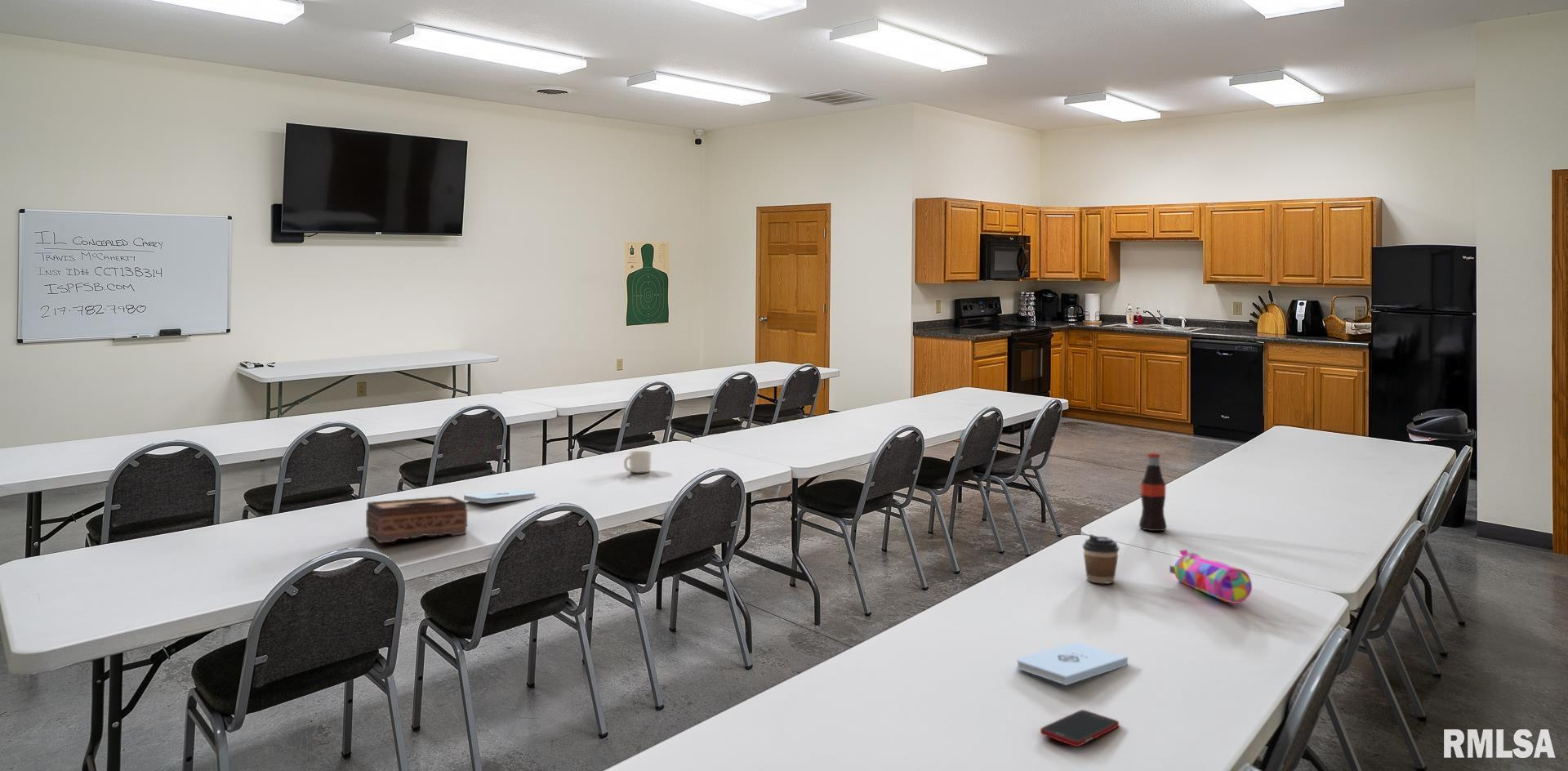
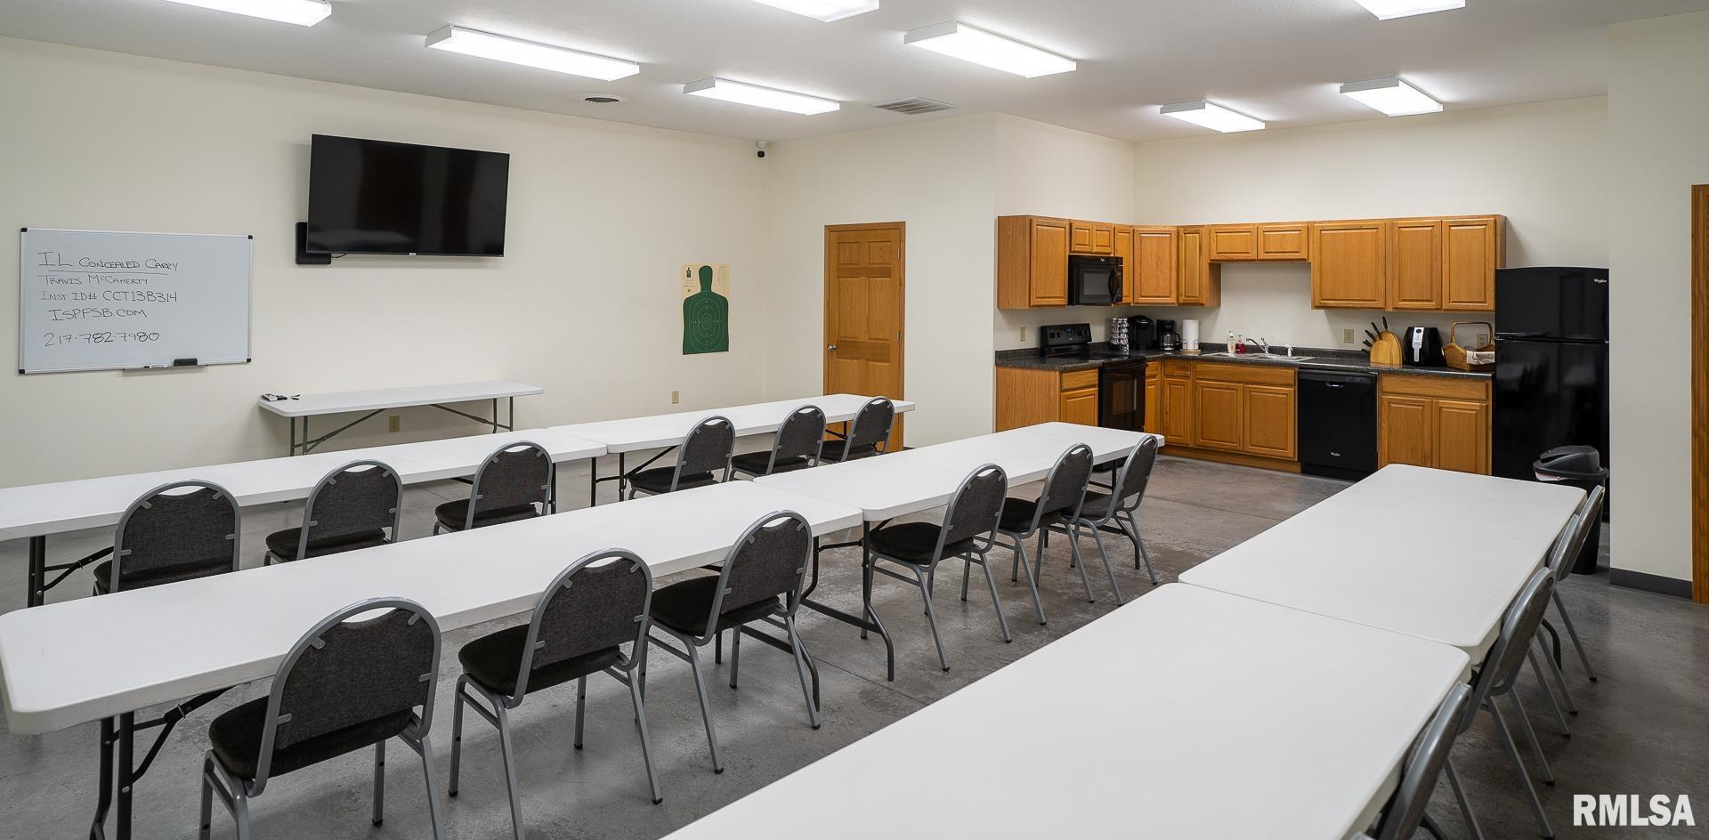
- mug [623,450,652,474]
- notepad [463,489,537,504]
- cell phone [1040,709,1120,747]
- pencil case [1169,549,1253,604]
- bottle [1138,452,1168,532]
- tissue box [365,495,468,544]
- coffee cup [1082,533,1120,584]
- notepad [1016,642,1129,686]
